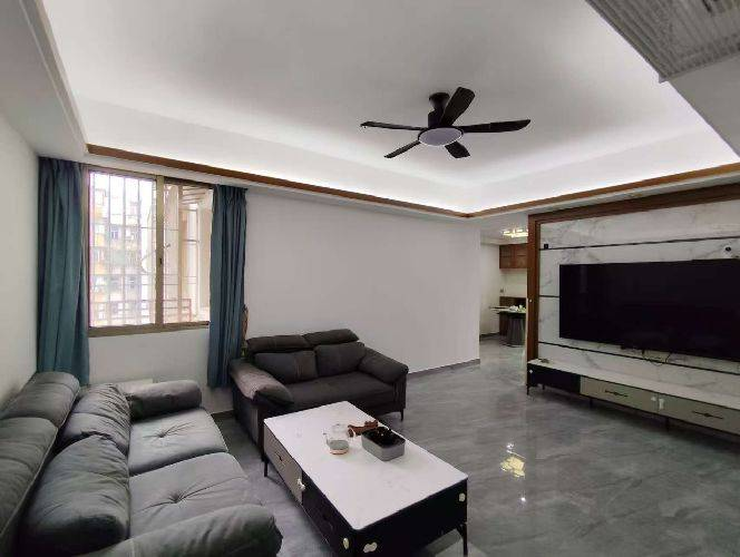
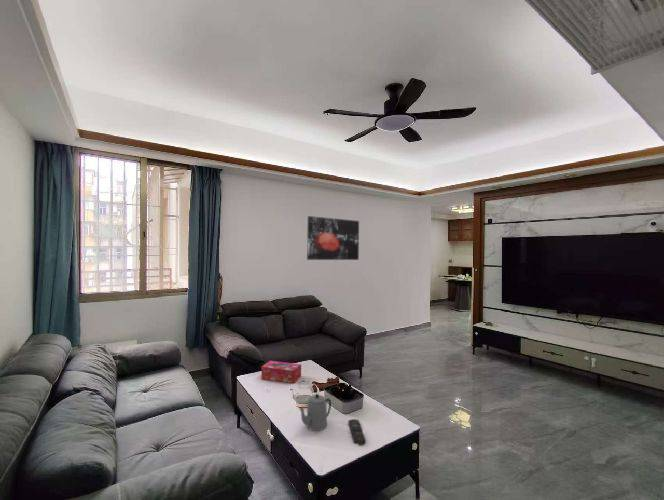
+ tissue box [260,360,302,384]
+ remote control [347,418,367,445]
+ teapot [299,393,332,432]
+ wall art [306,215,360,261]
